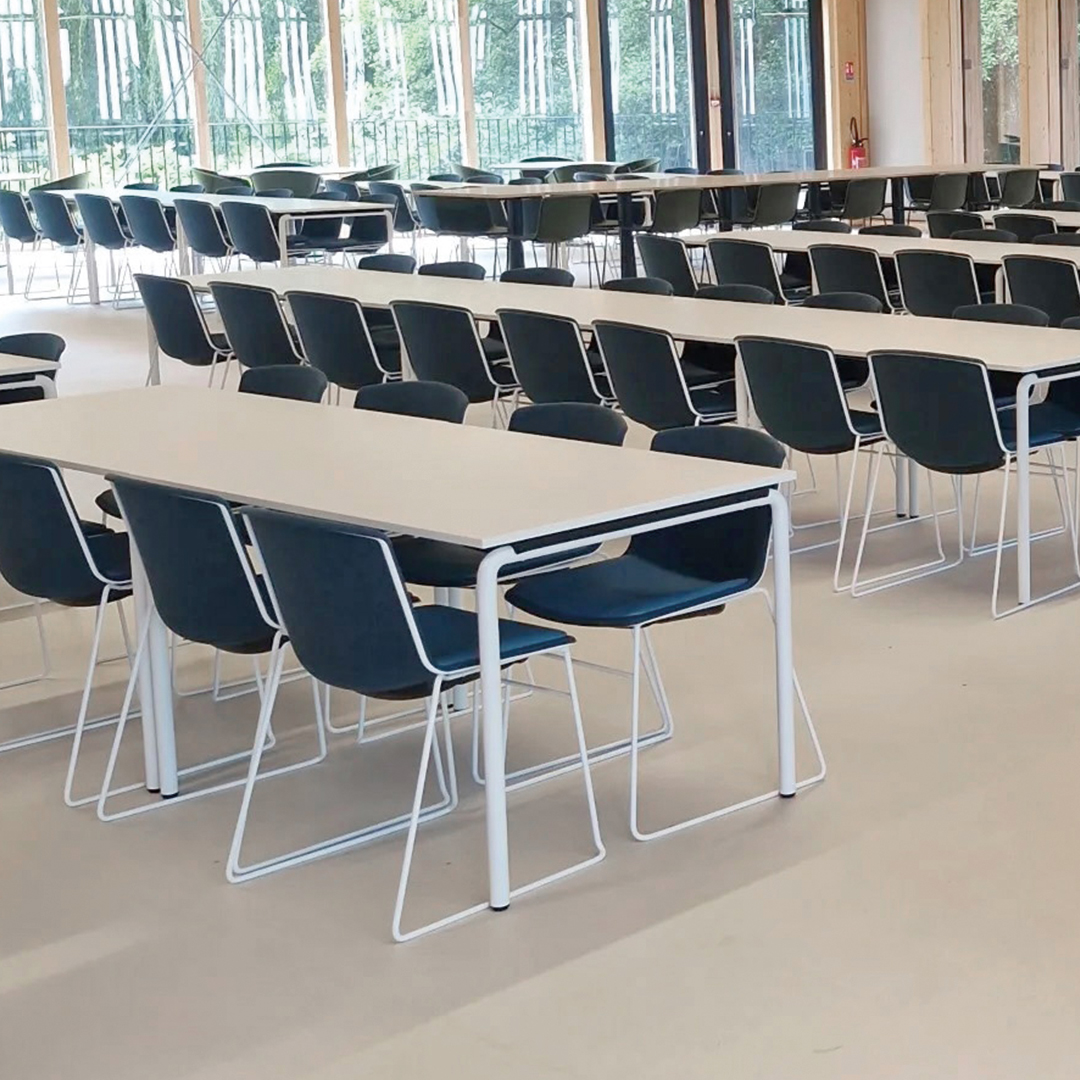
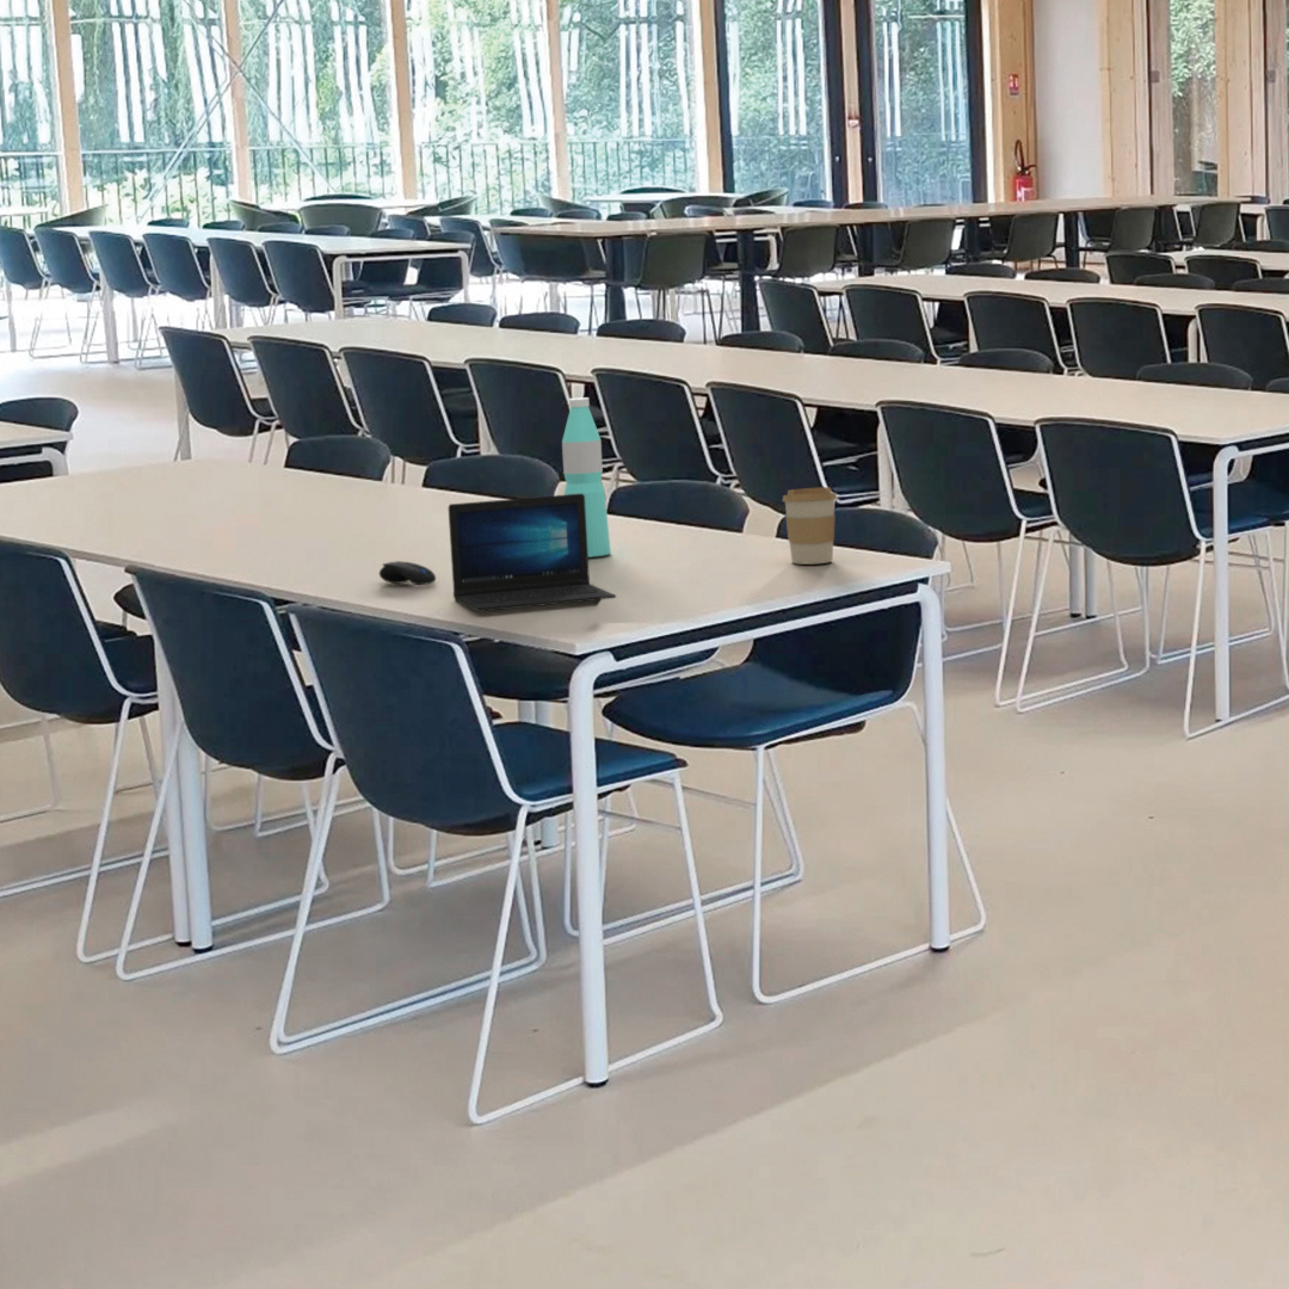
+ computer mouse [378,560,437,586]
+ water bottle [561,396,612,559]
+ coffee cup [782,486,838,566]
+ laptop [448,494,617,613]
